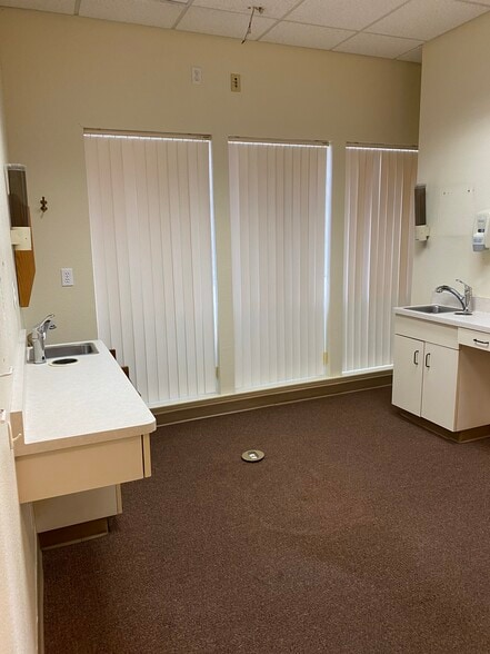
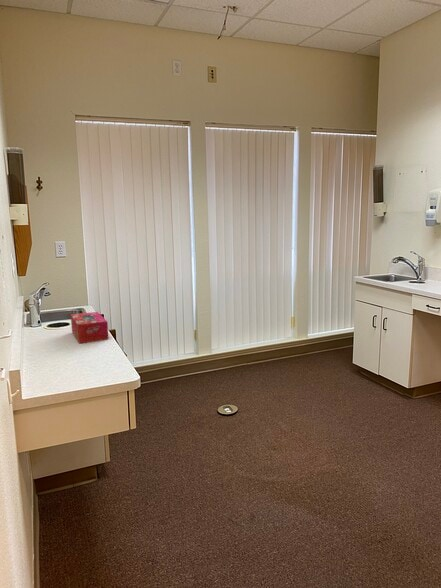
+ tissue box [70,311,109,344]
